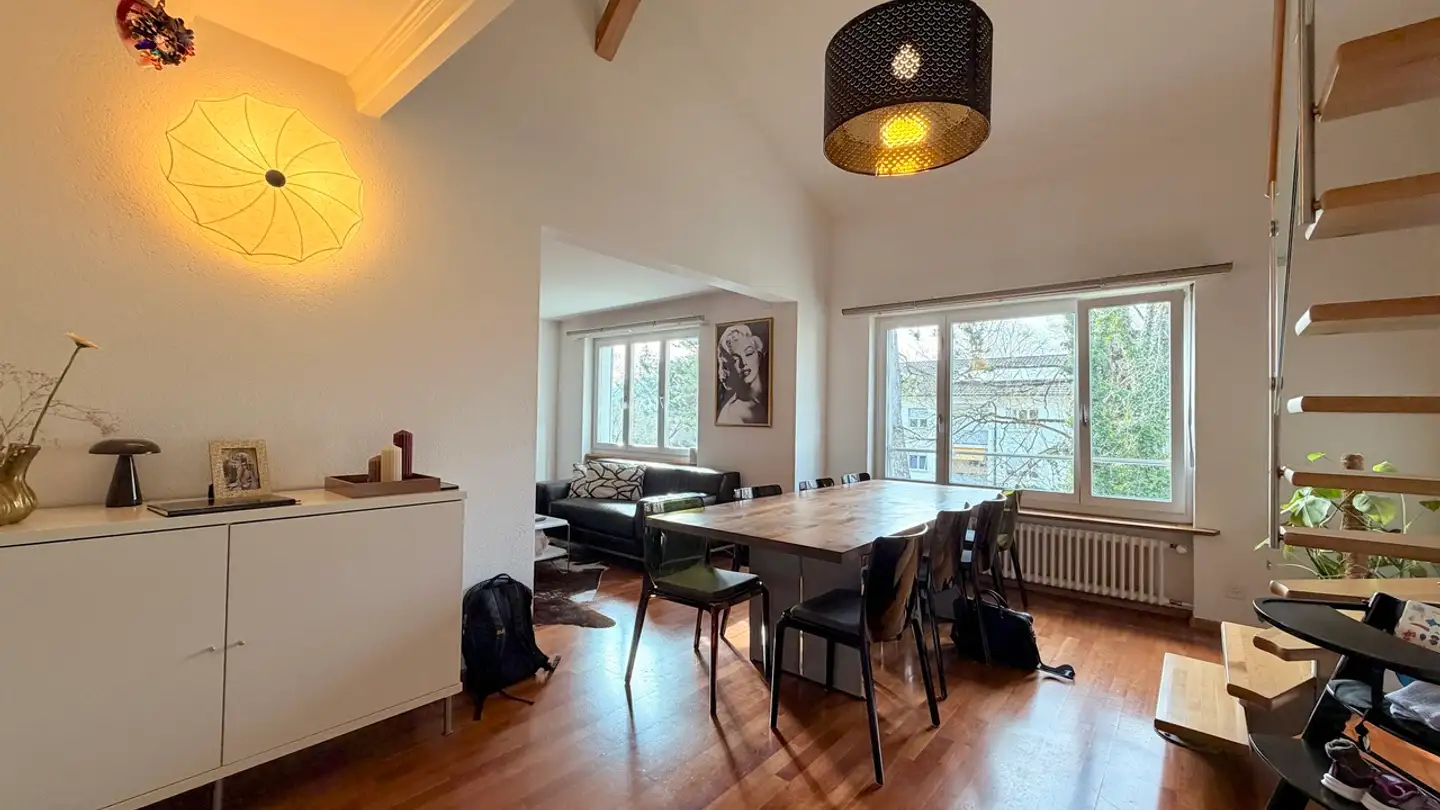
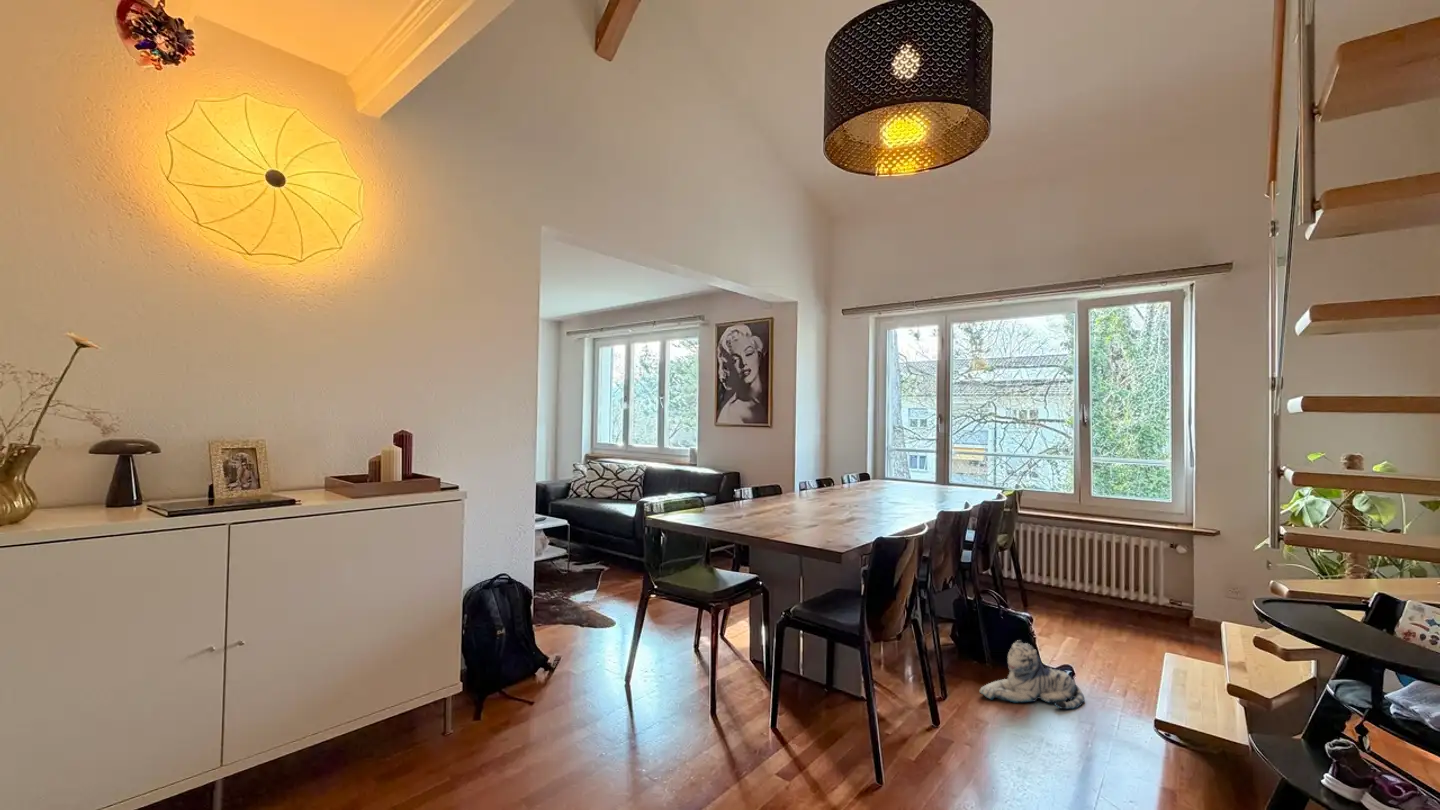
+ plush toy [979,639,1086,710]
